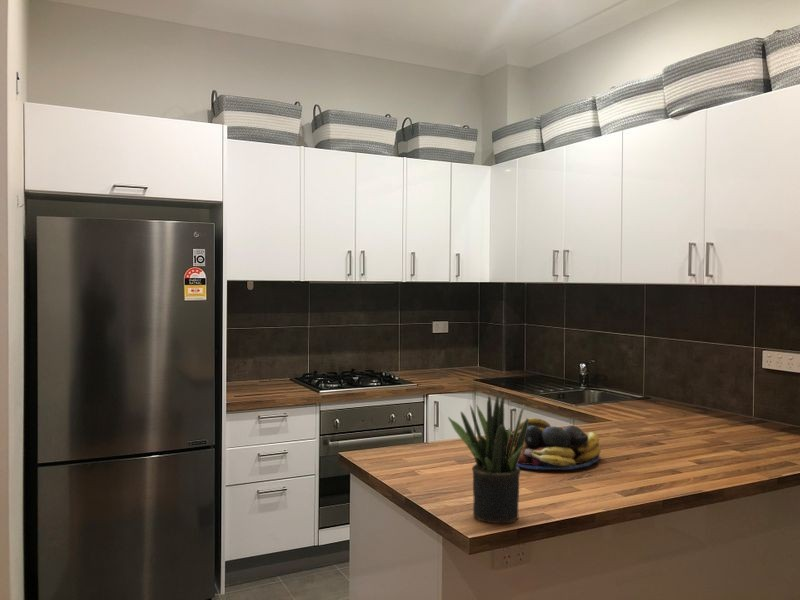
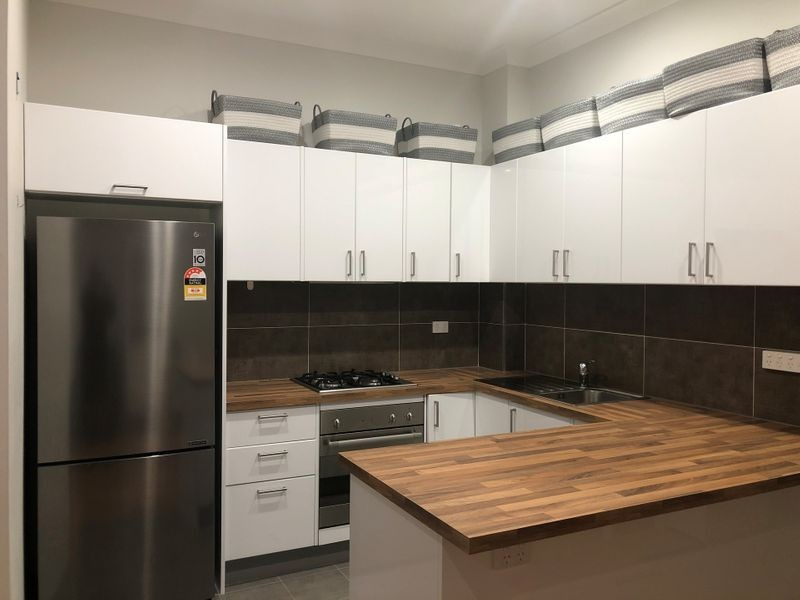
- potted plant [447,392,529,524]
- fruit bowl [506,417,602,471]
